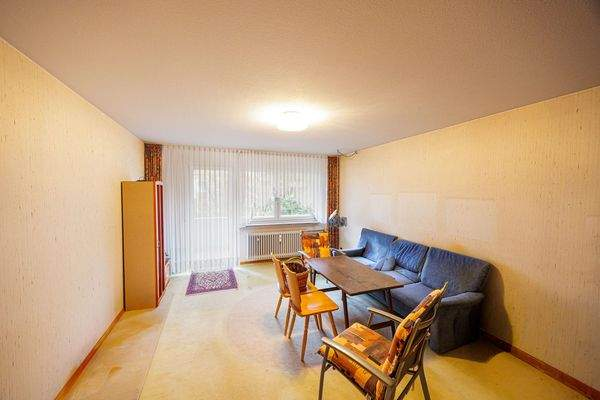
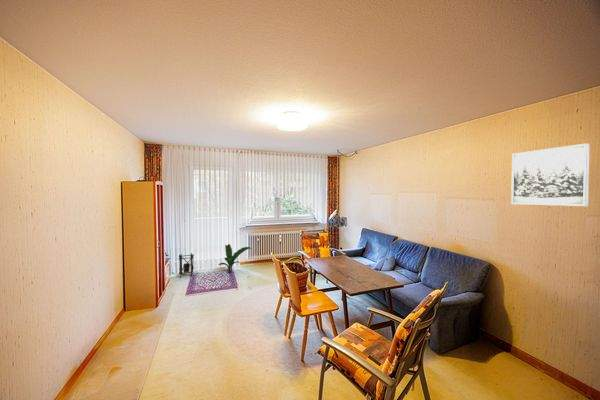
+ wall art [510,142,590,207]
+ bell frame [178,252,195,279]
+ indoor plant [218,243,252,274]
